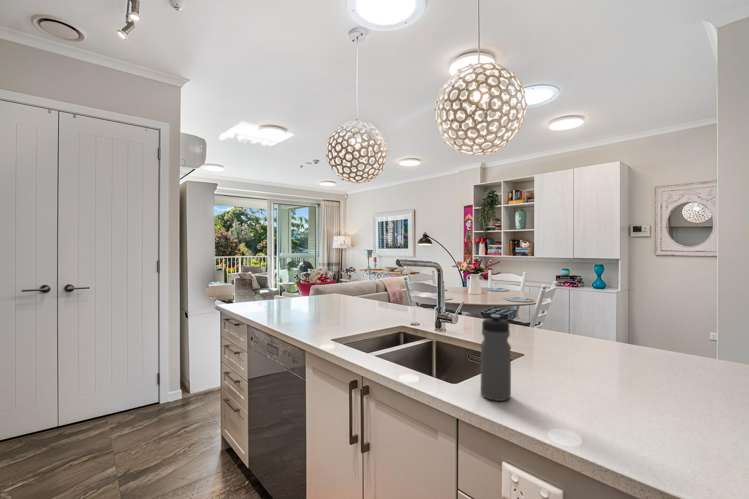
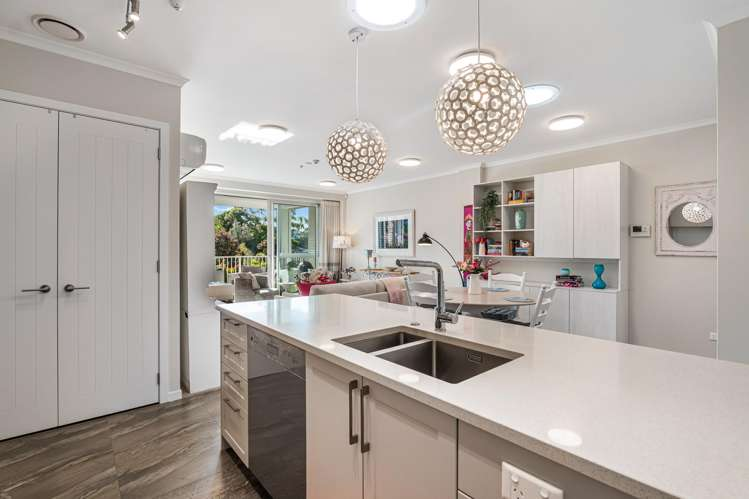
- water bottle [480,313,512,402]
